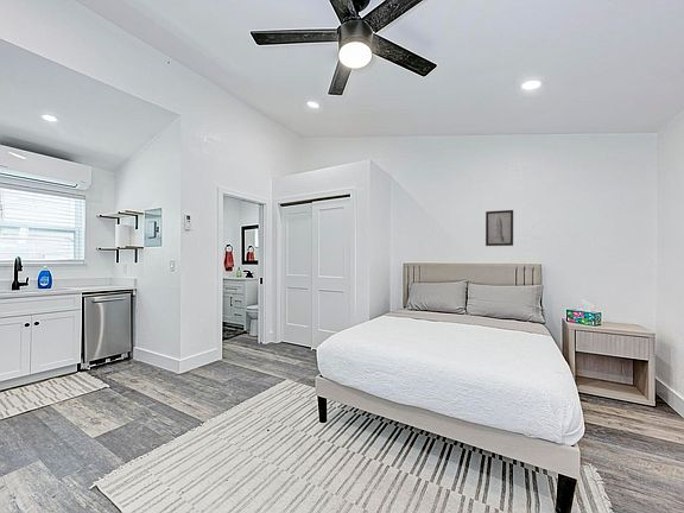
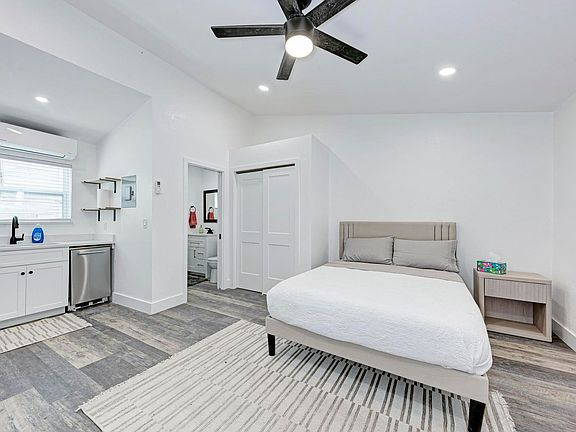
- wall art [484,209,514,247]
